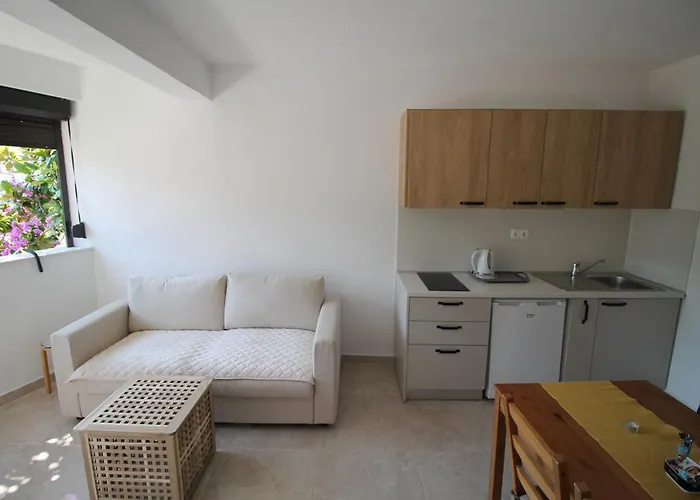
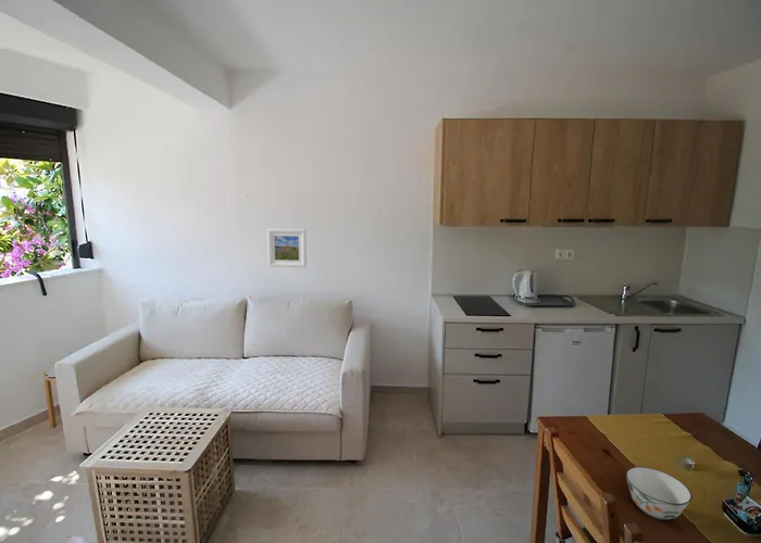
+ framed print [266,228,308,268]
+ soup bowl [625,466,693,521]
